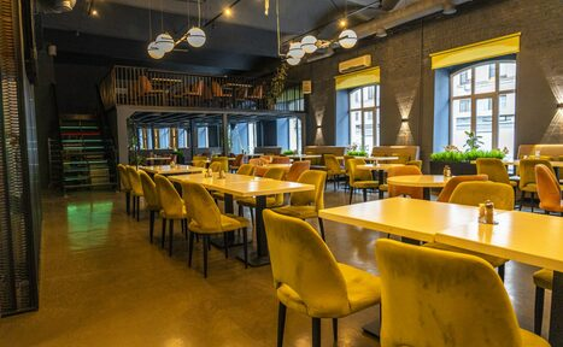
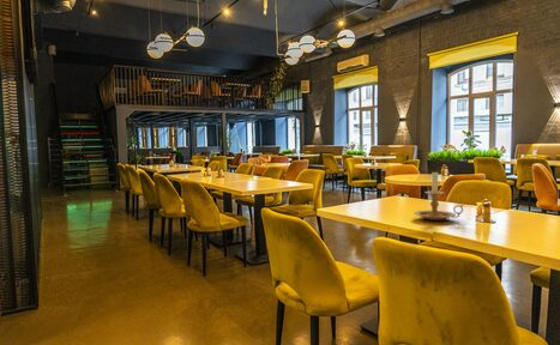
+ candle holder [413,169,465,222]
